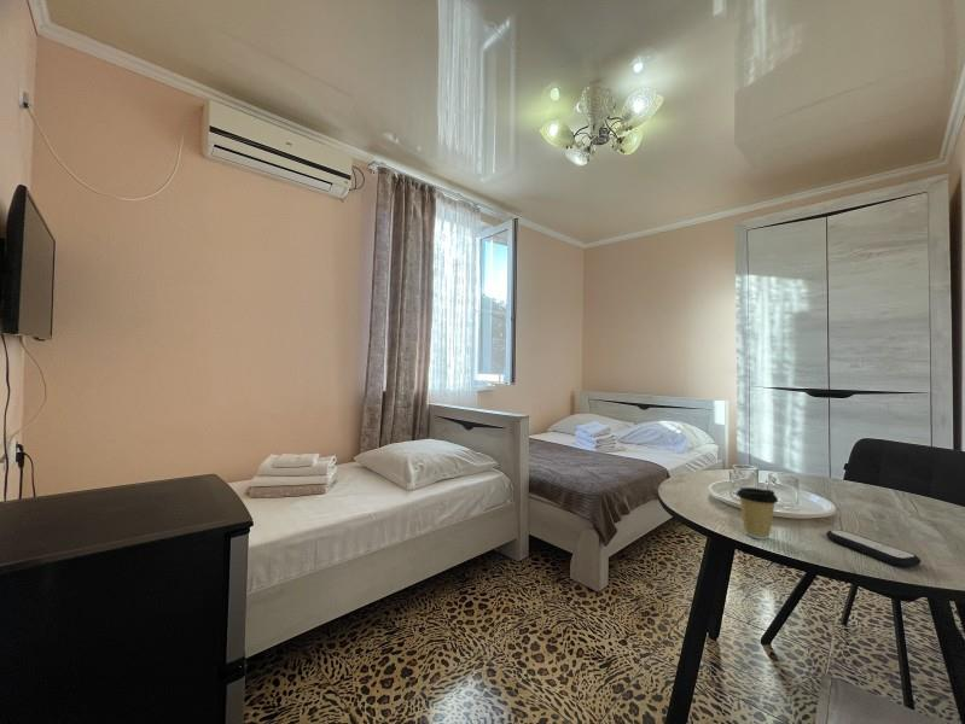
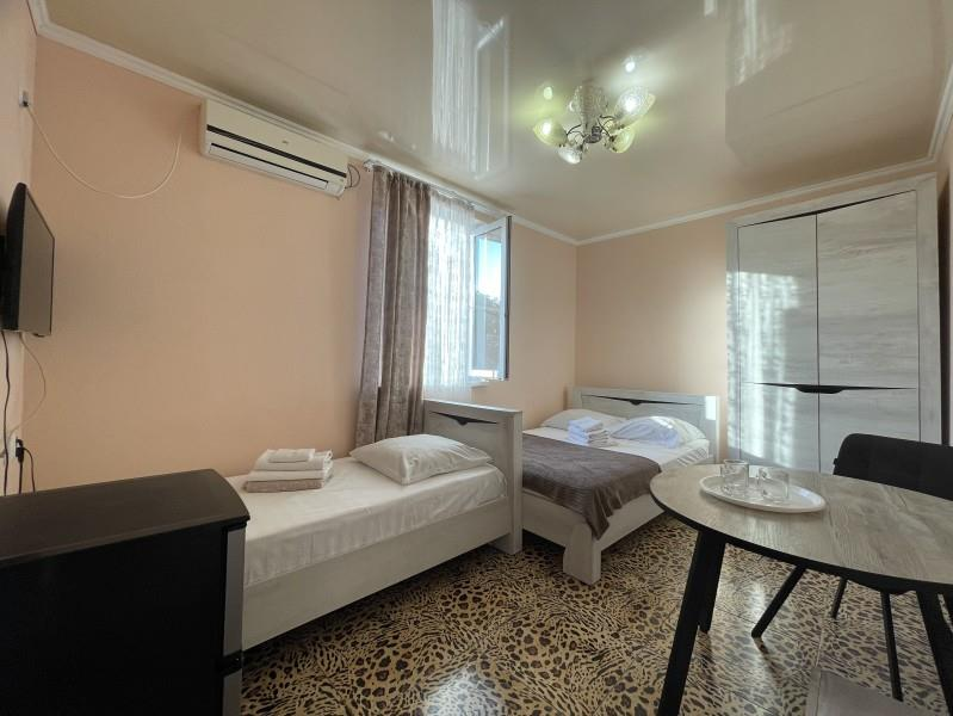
- remote control [825,529,923,568]
- coffee cup [736,486,779,541]
